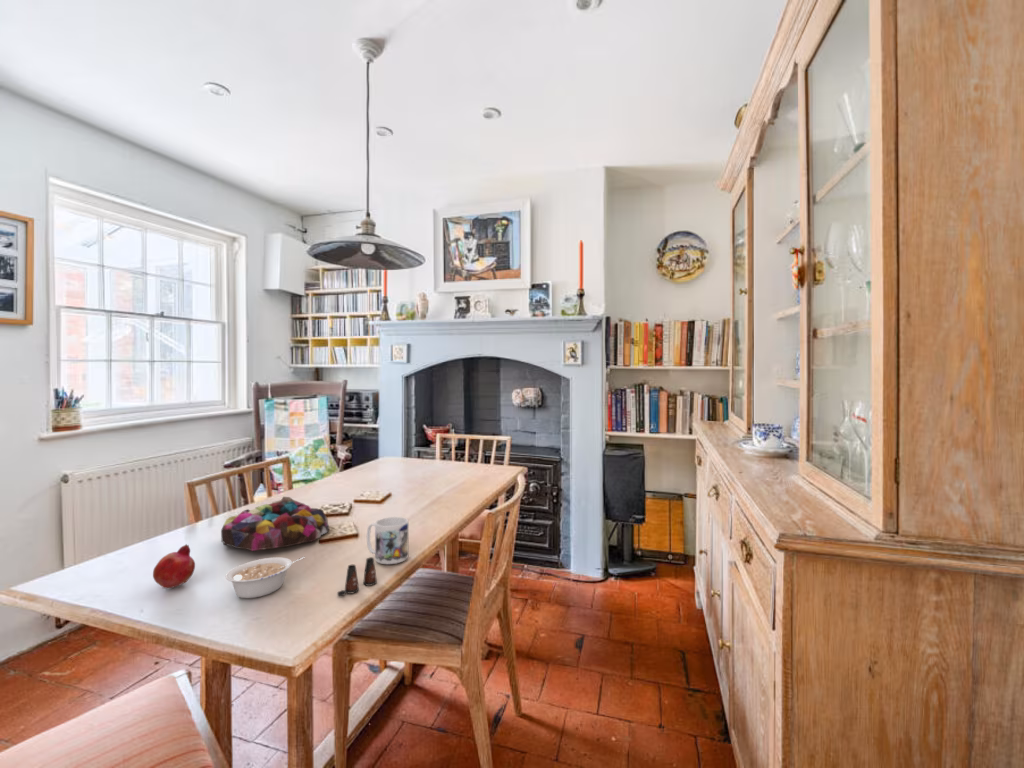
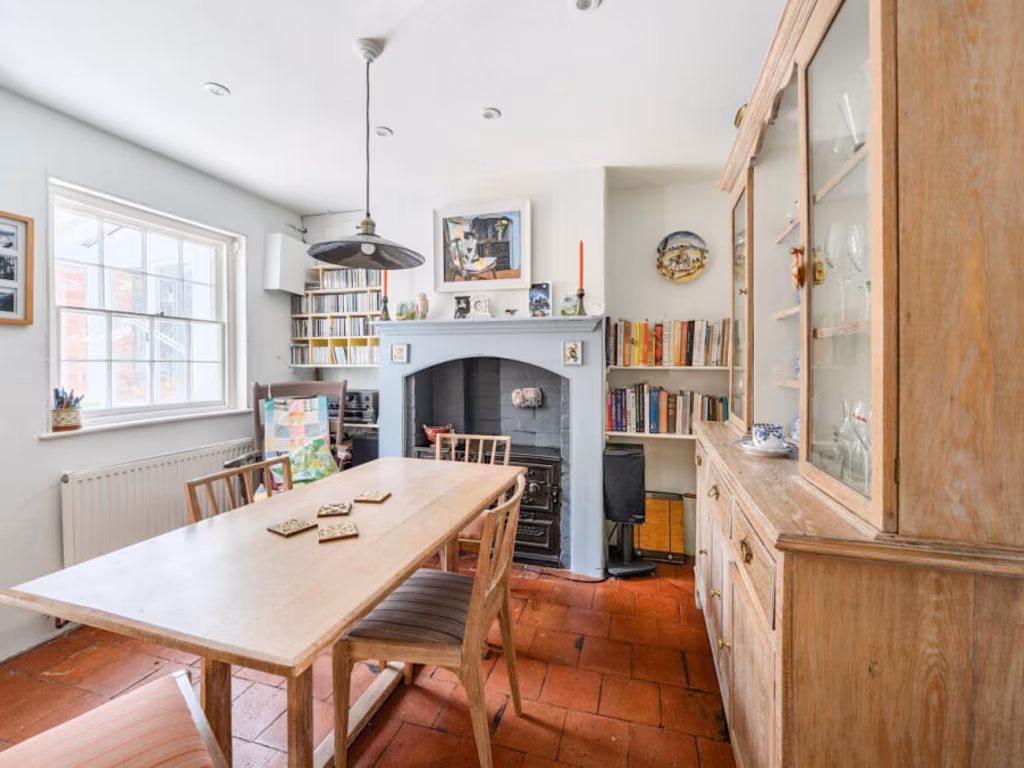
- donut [220,496,331,552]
- mug [366,516,409,565]
- legume [225,555,306,599]
- salt shaker [336,556,378,597]
- fruit [152,543,196,590]
